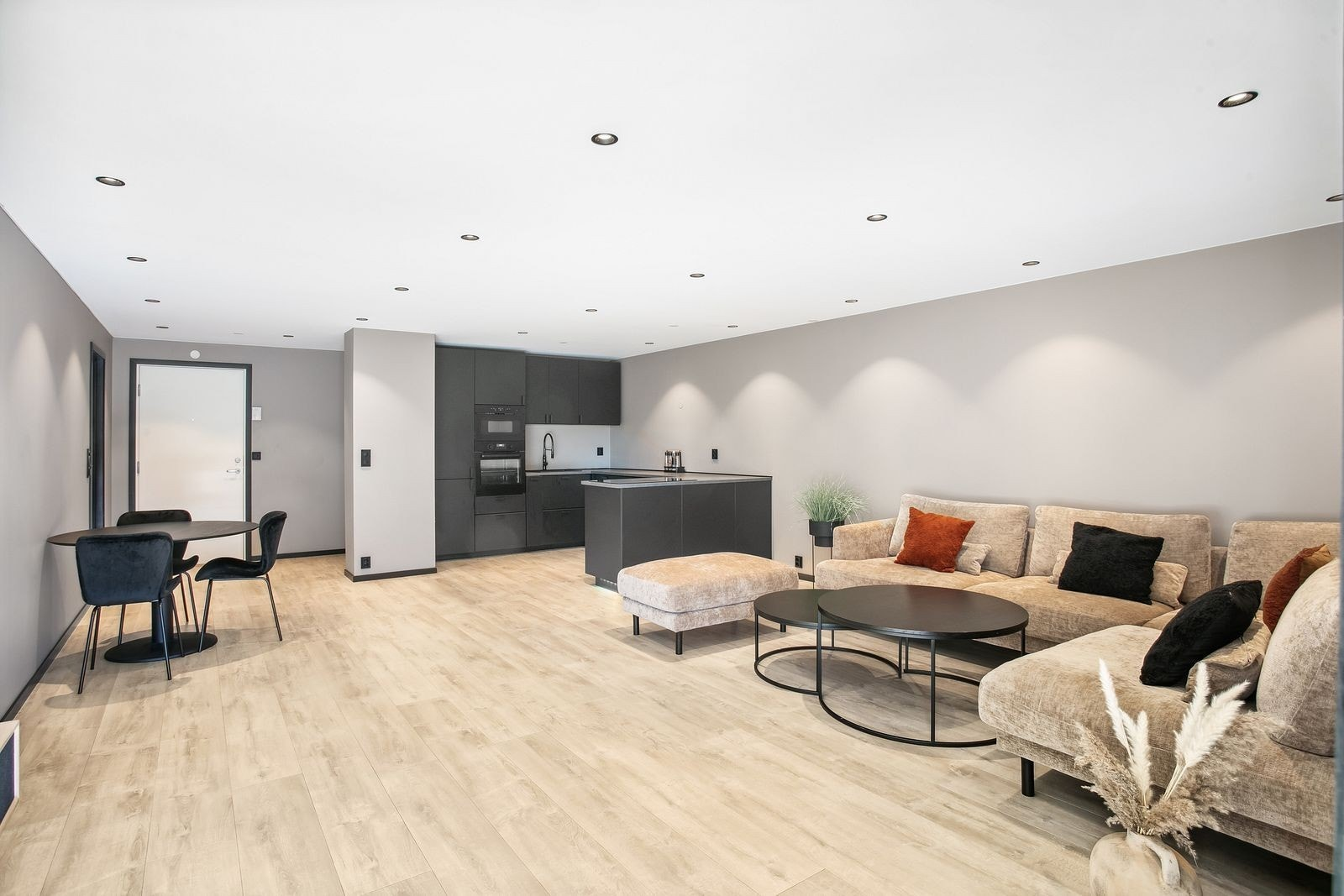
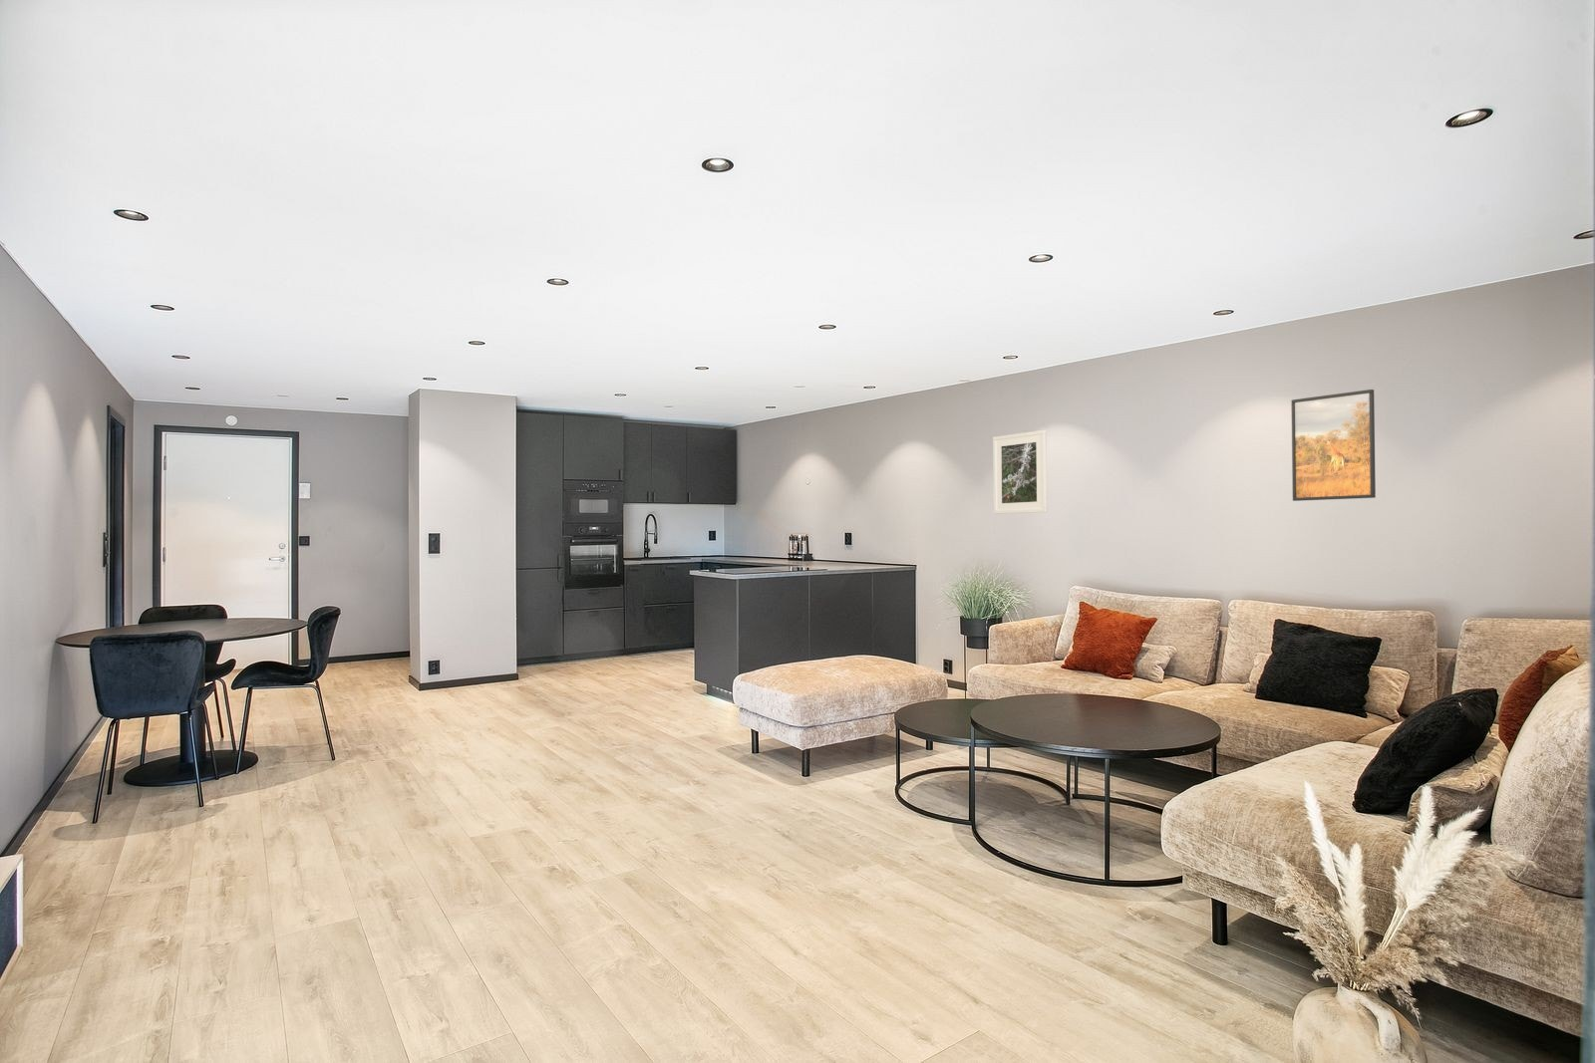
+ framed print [992,429,1049,515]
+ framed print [1290,388,1377,502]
